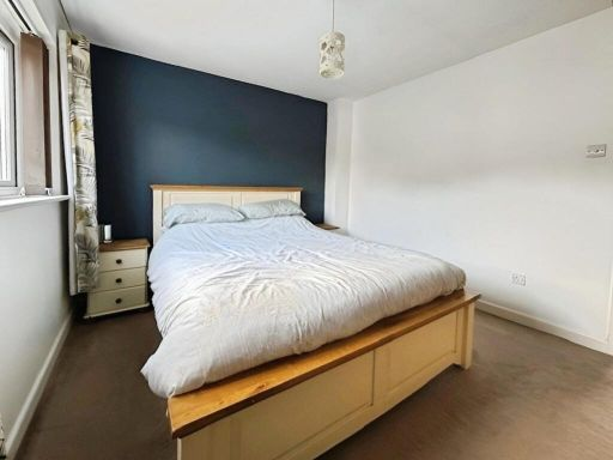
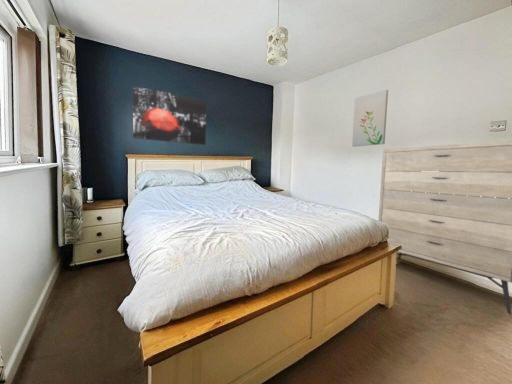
+ dresser [378,140,512,315]
+ wall art [132,85,207,146]
+ wall art [351,89,389,148]
